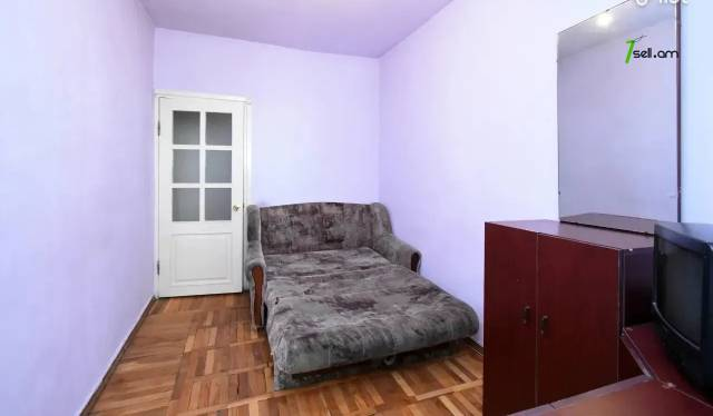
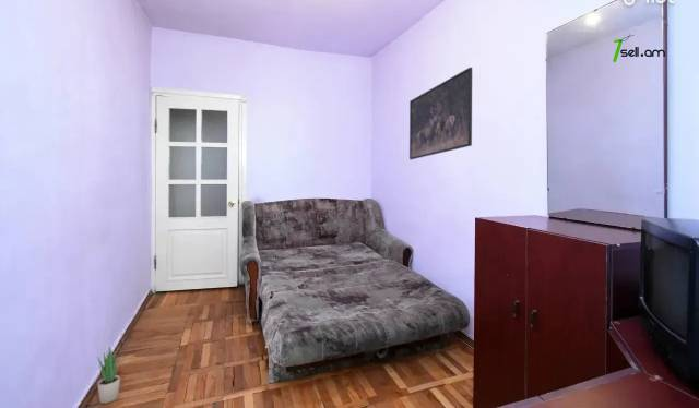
+ potted plant [96,346,121,405]
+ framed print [408,67,473,160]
